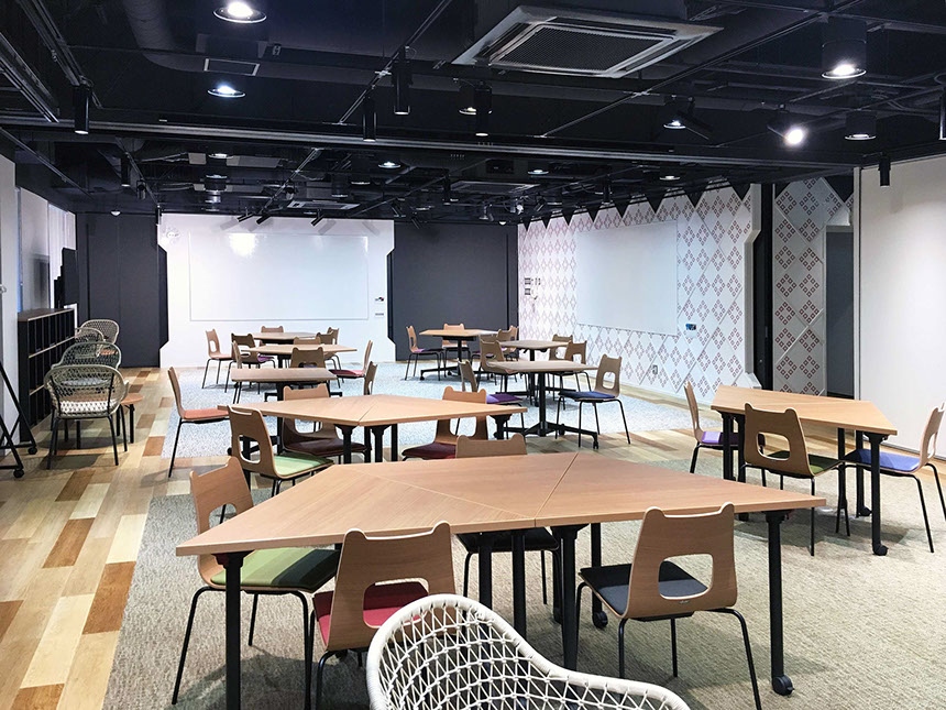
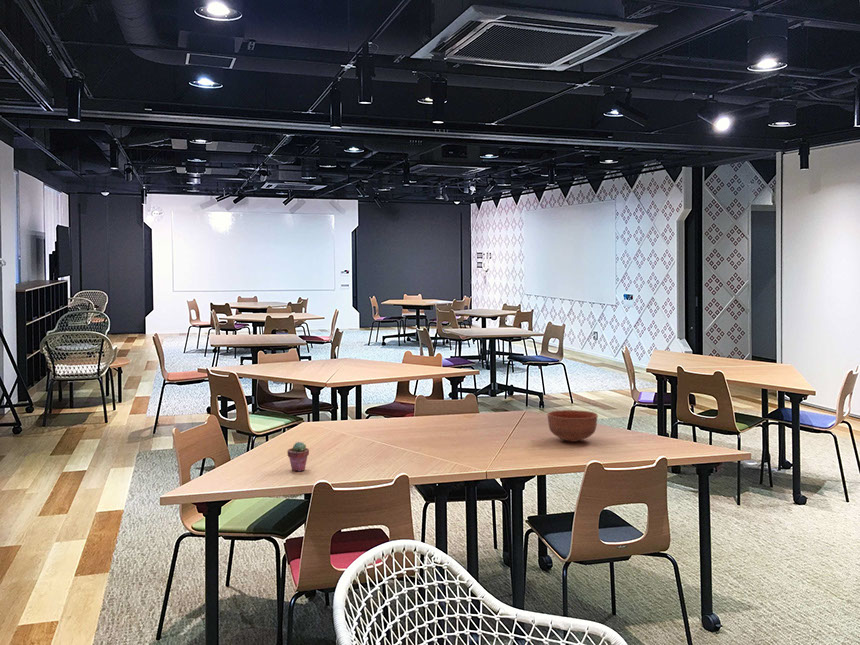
+ potted succulent [286,441,310,472]
+ bowl [546,409,599,443]
